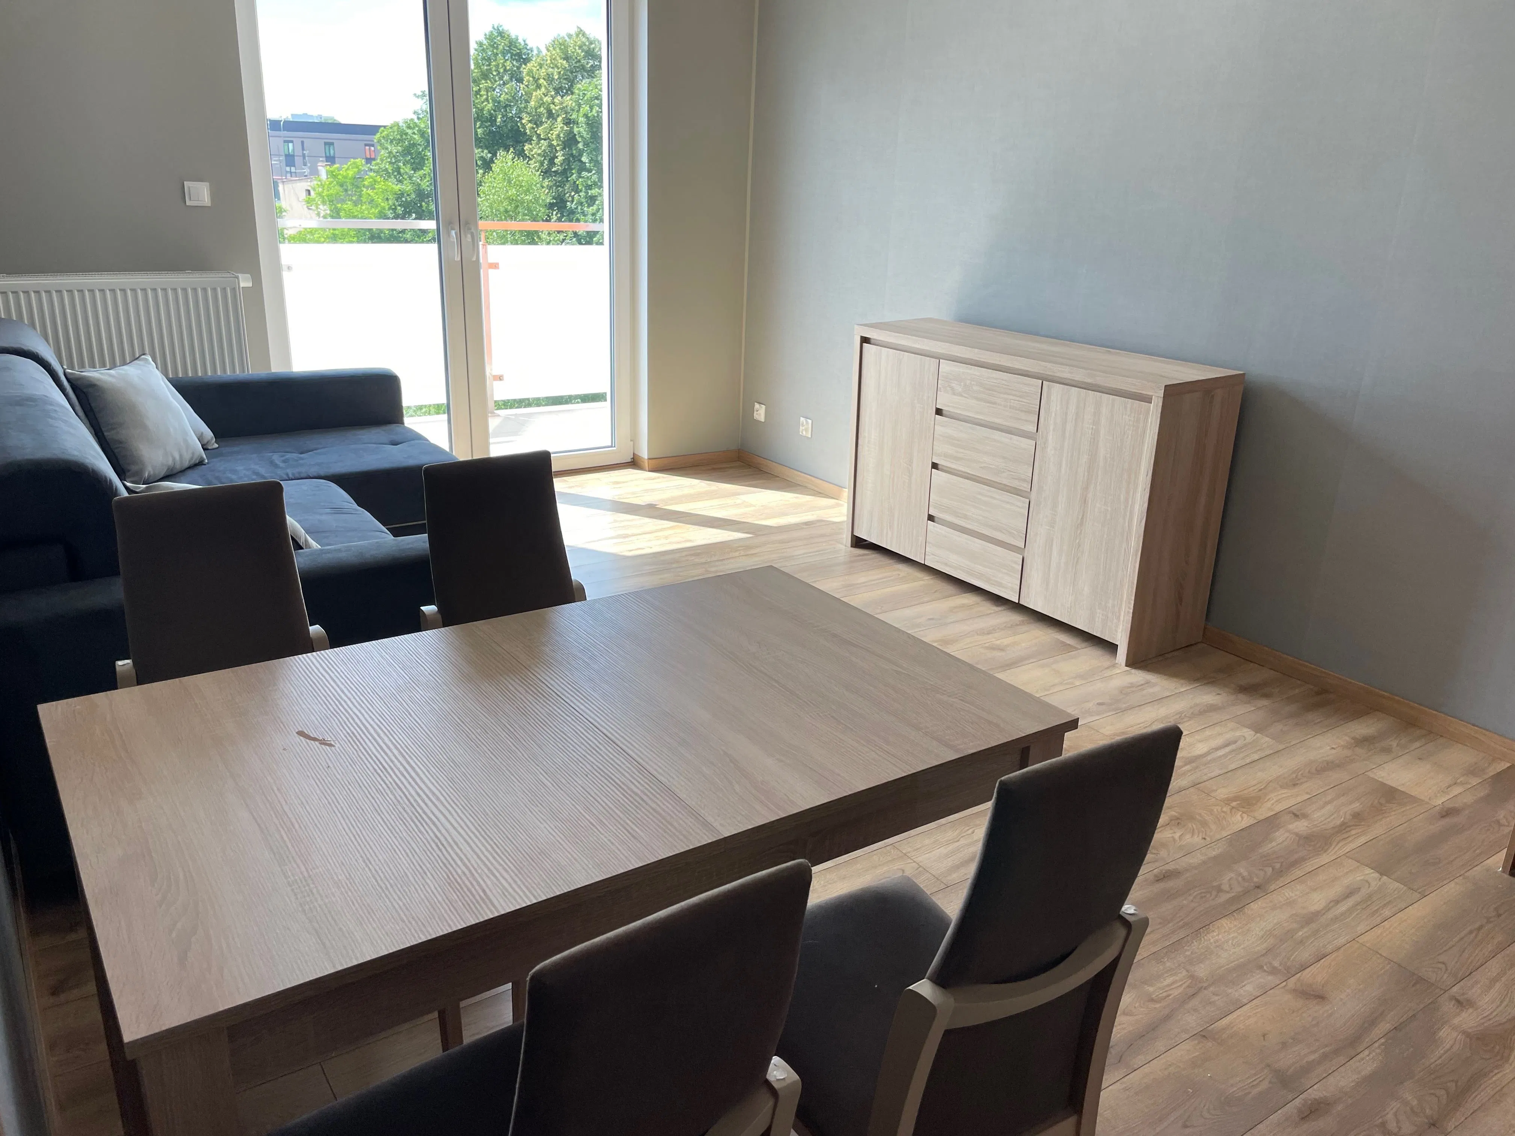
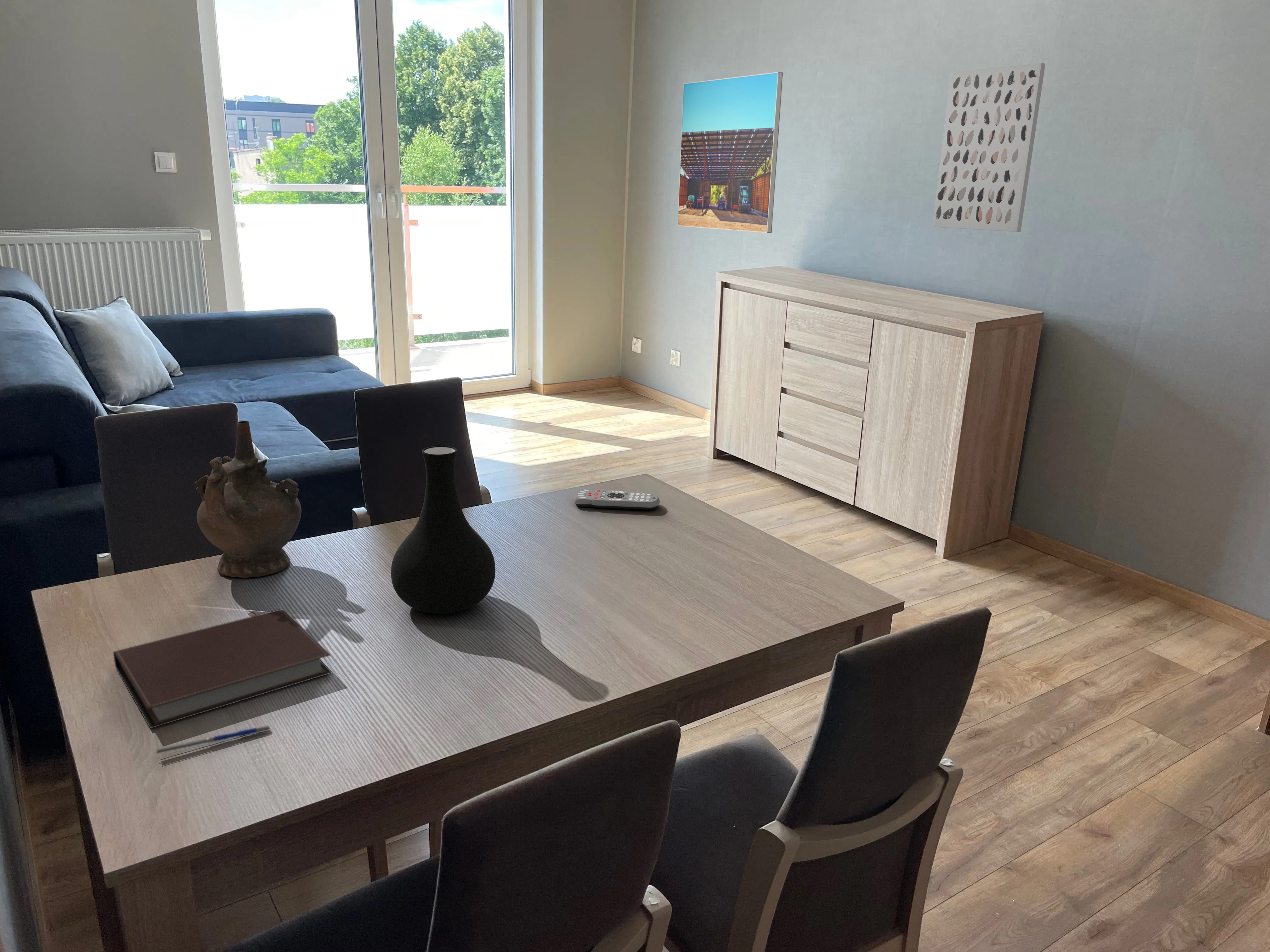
+ remote control [574,488,660,510]
+ vase [391,445,496,614]
+ pen [152,725,271,756]
+ wall art [932,63,1046,232]
+ ceremonial vessel [195,421,302,578]
+ notebook [113,609,333,729]
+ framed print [677,71,783,233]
